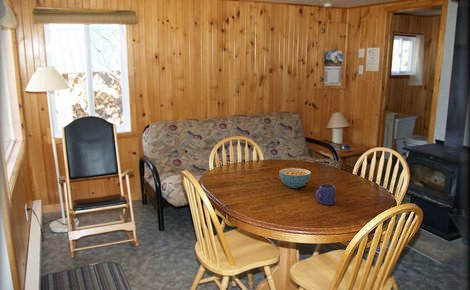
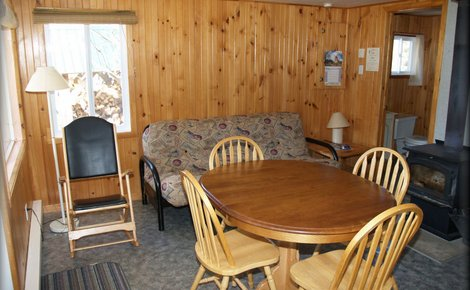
- cereal bowl [278,167,312,189]
- mug [315,183,337,206]
